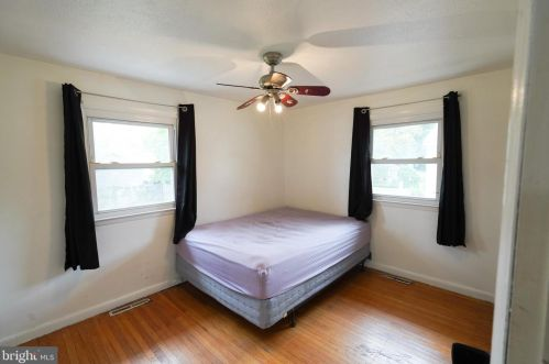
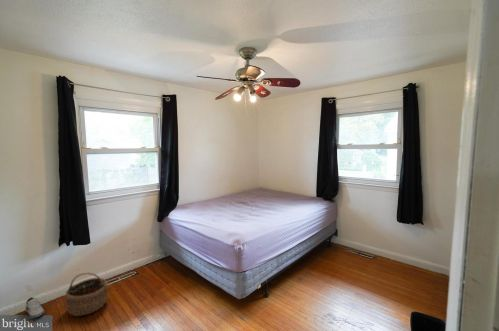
+ wicker basket [64,272,109,317]
+ shoe [24,297,46,320]
